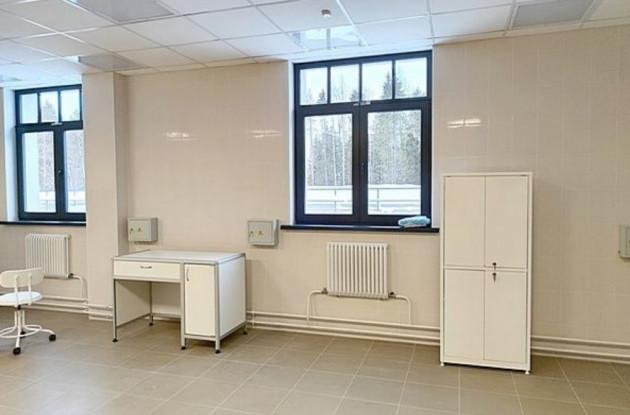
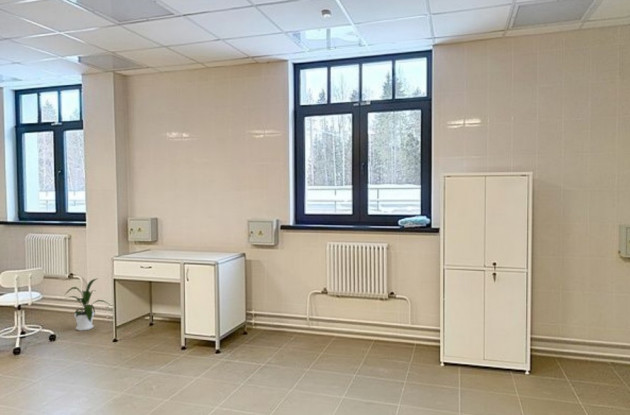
+ house plant [63,277,111,332]
